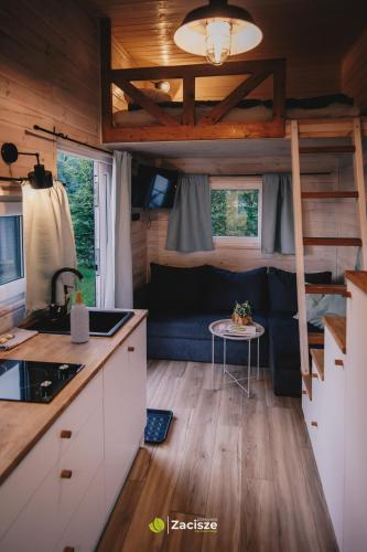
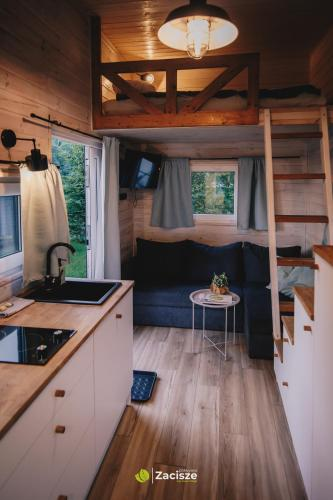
- soap bottle [69,290,90,343]
